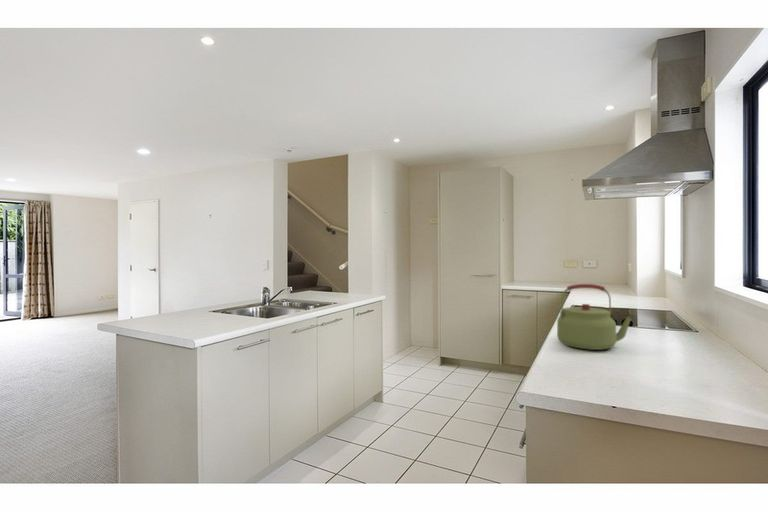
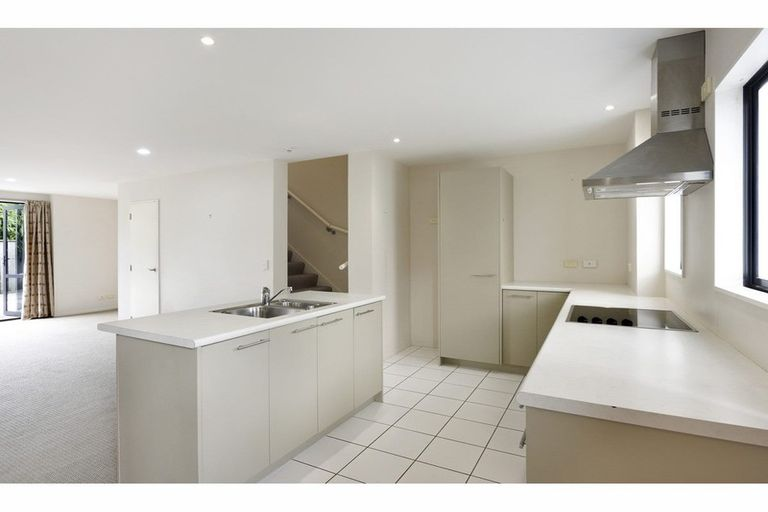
- kettle [556,283,633,351]
